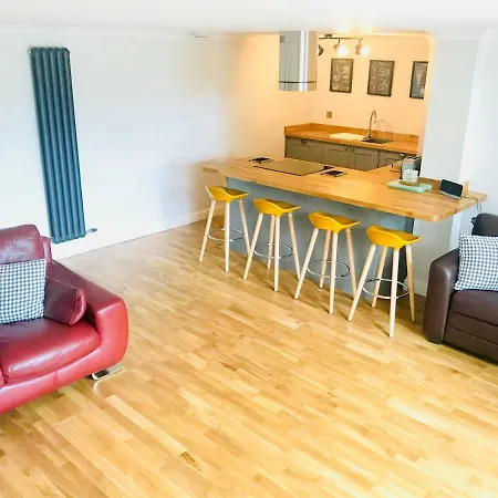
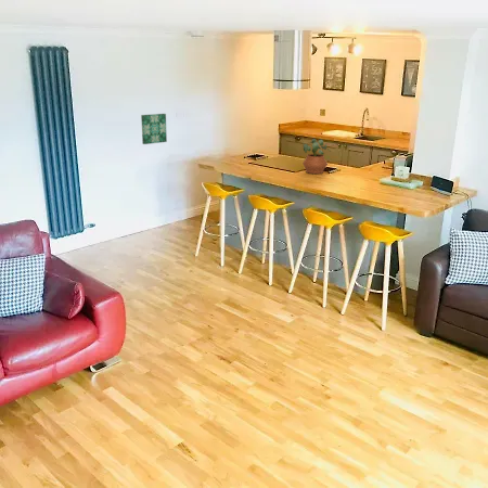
+ wall art [140,113,168,145]
+ potted plant [301,138,332,175]
